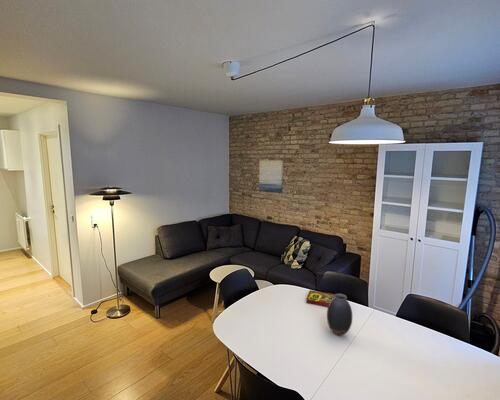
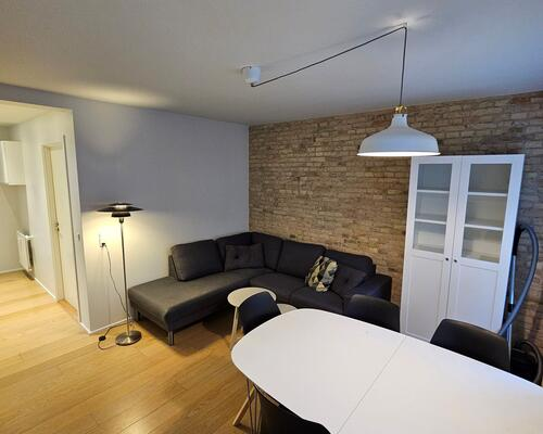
- book [306,289,335,308]
- vase [326,293,353,337]
- wall art [258,159,284,194]
